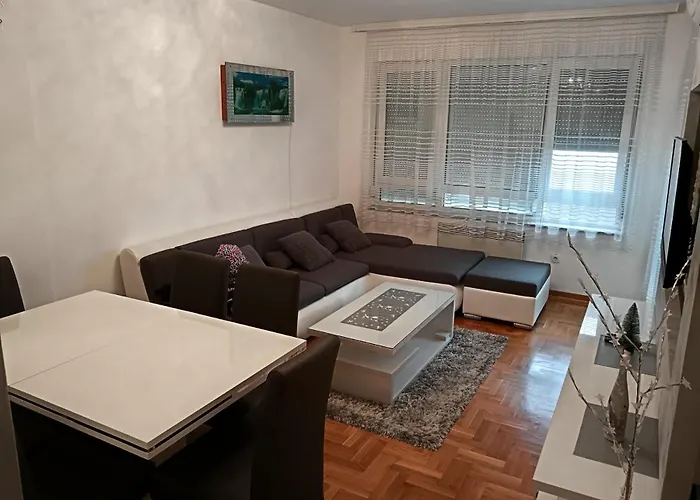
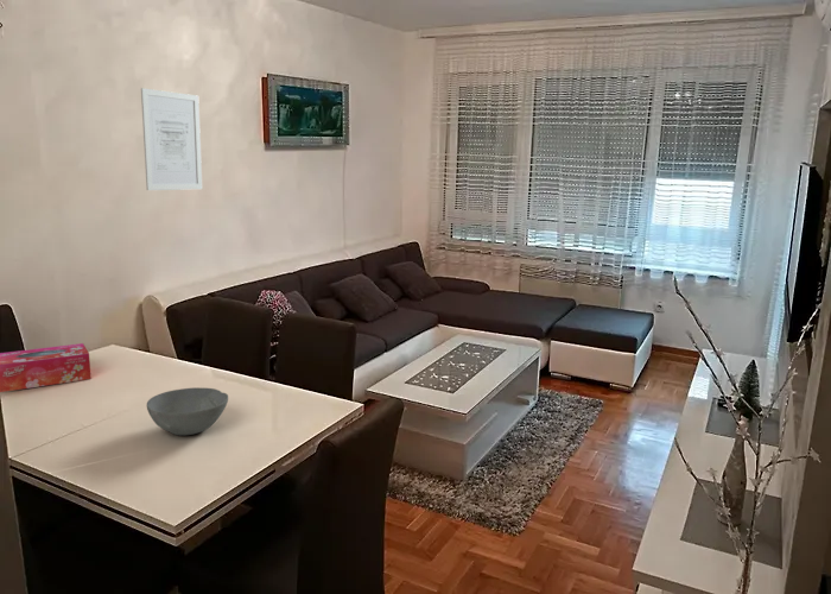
+ tissue box [0,342,93,393]
+ bowl [146,386,229,436]
+ wall art [140,87,203,191]
